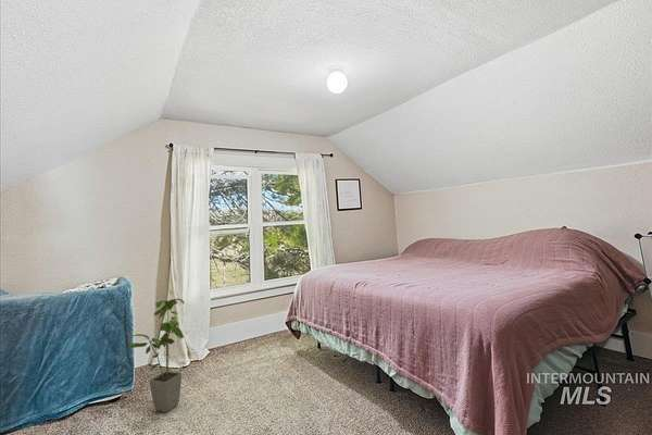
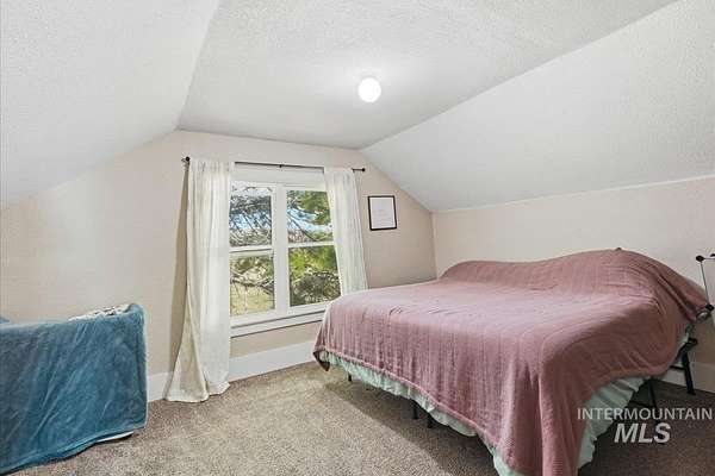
- house plant [126,298,185,413]
